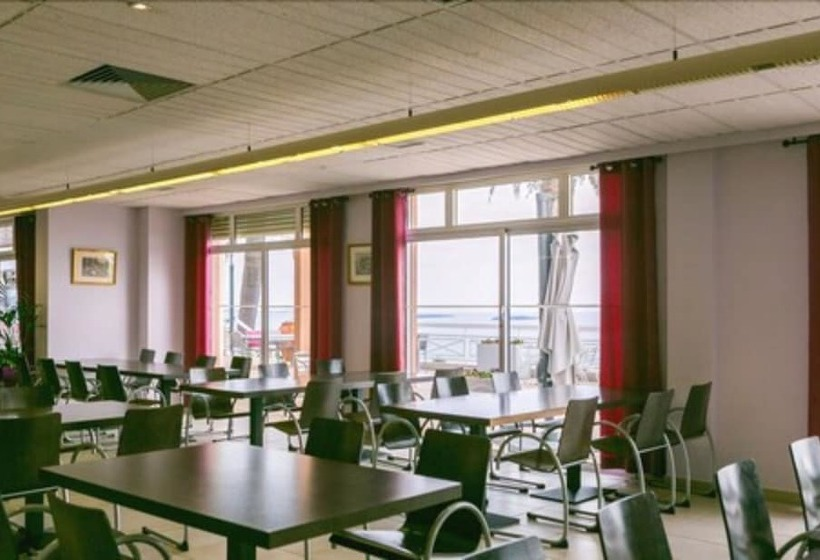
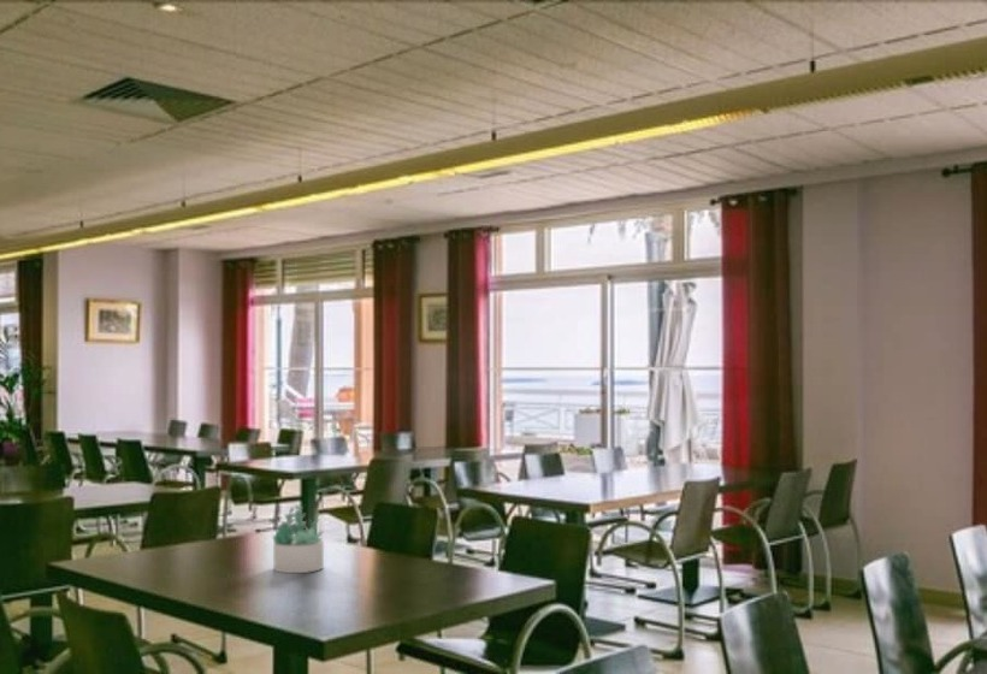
+ succulent plant [271,504,325,574]
